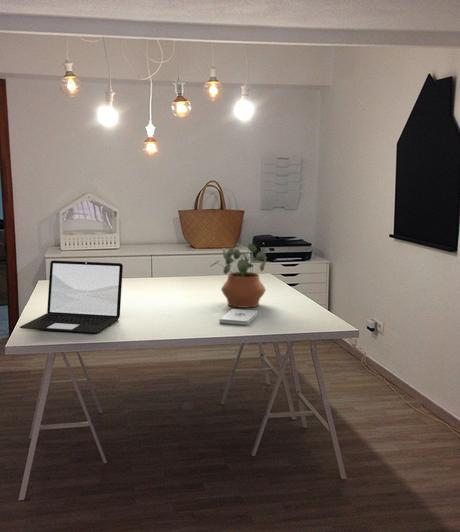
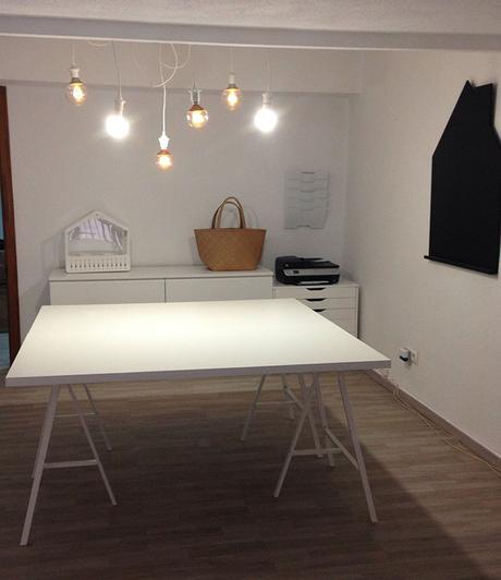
- potted plant [208,243,267,309]
- laptop [19,259,124,334]
- notepad [218,308,259,326]
